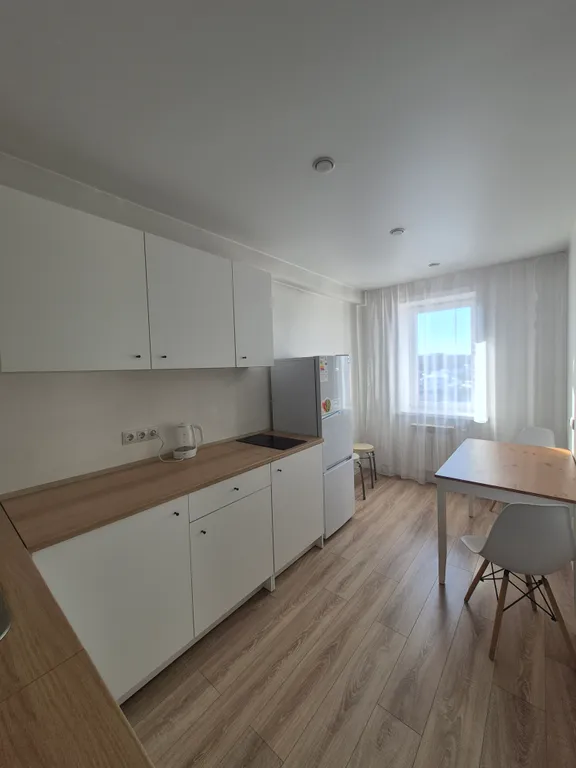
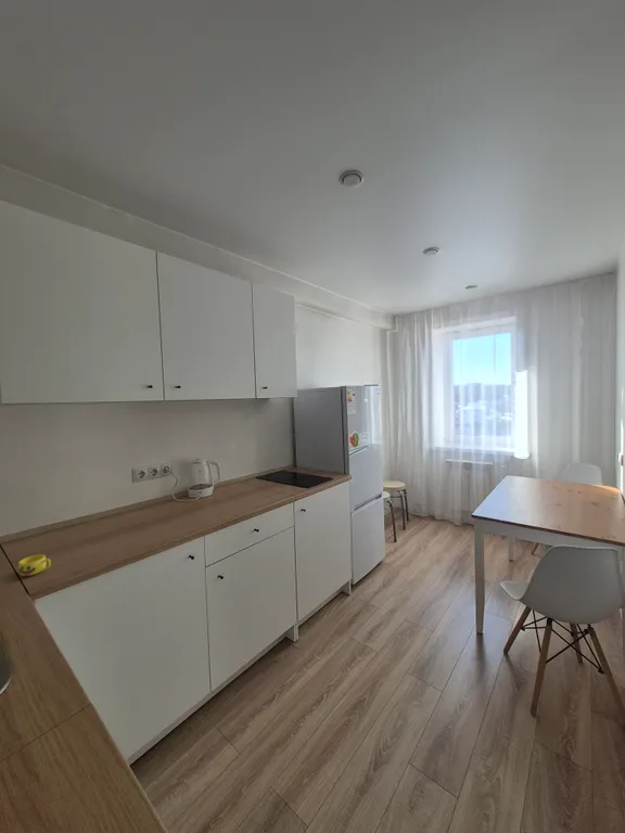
+ cup [17,553,52,577]
